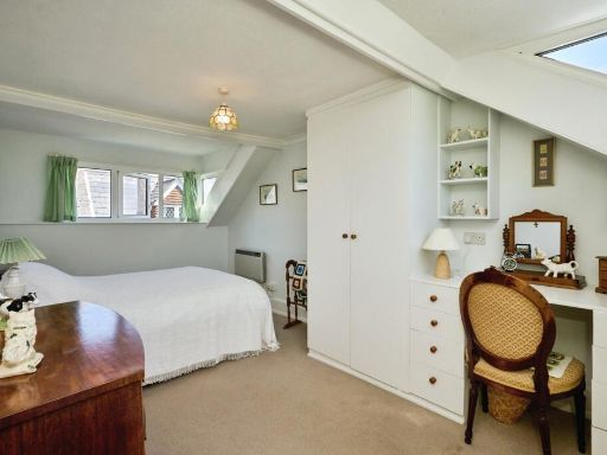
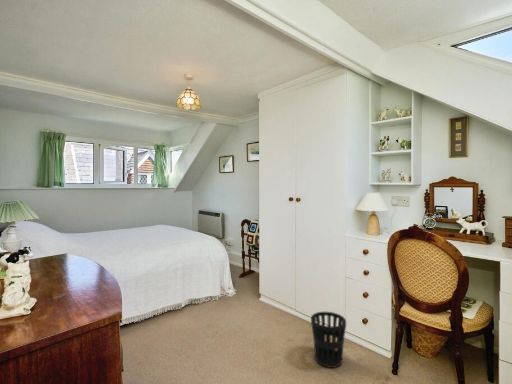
+ wastebasket [310,311,347,369]
